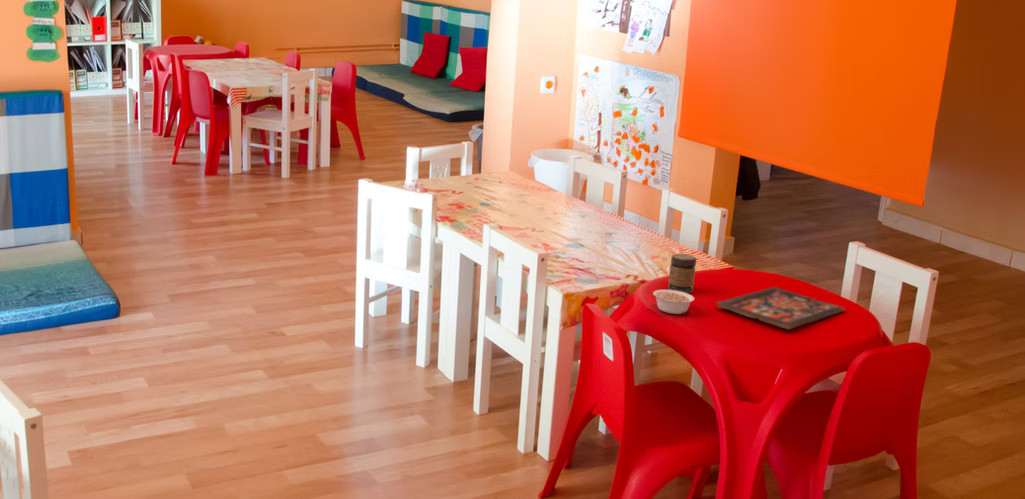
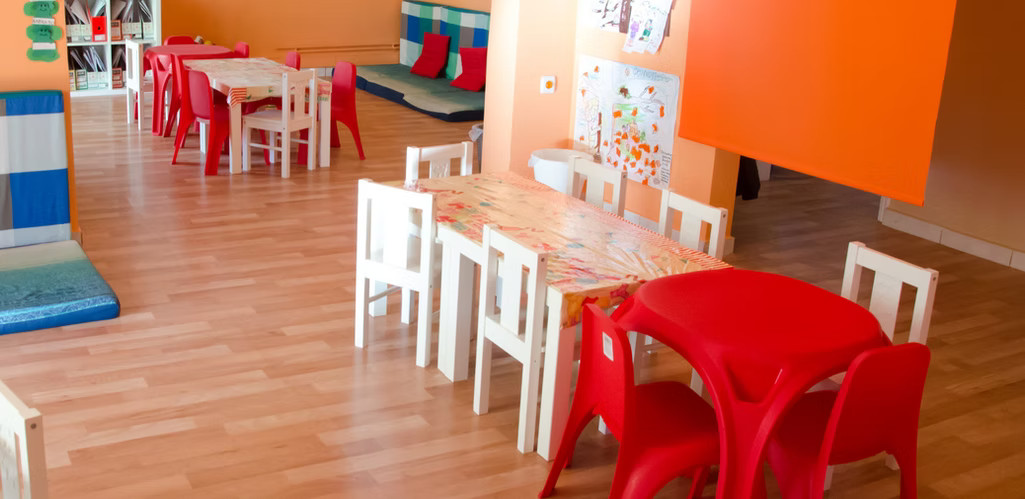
- jar [667,253,697,294]
- board game [716,286,846,331]
- legume [652,289,695,315]
